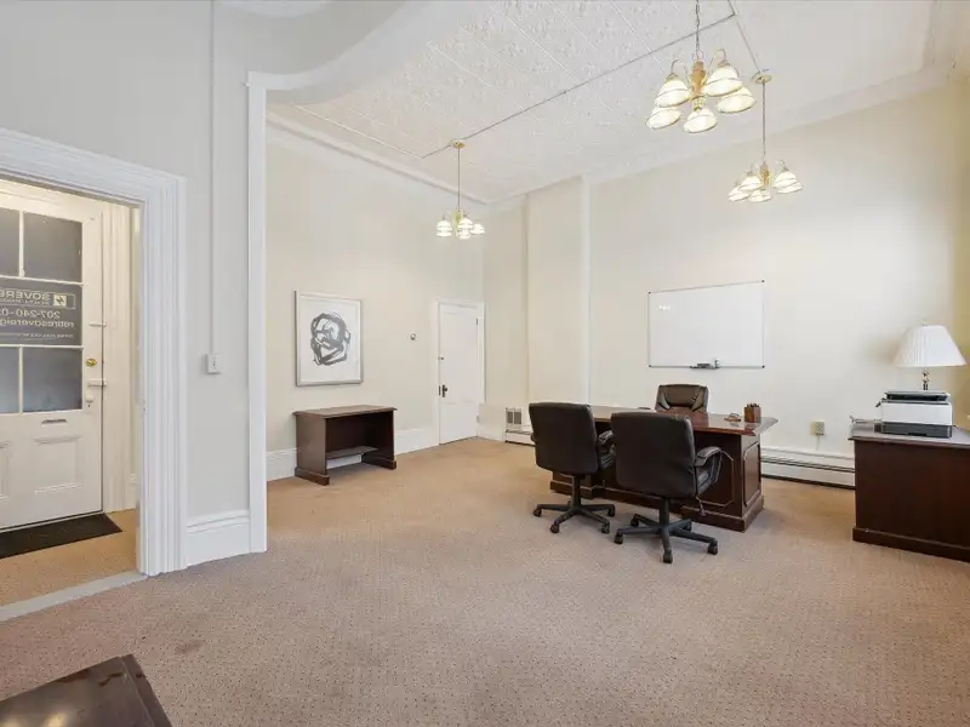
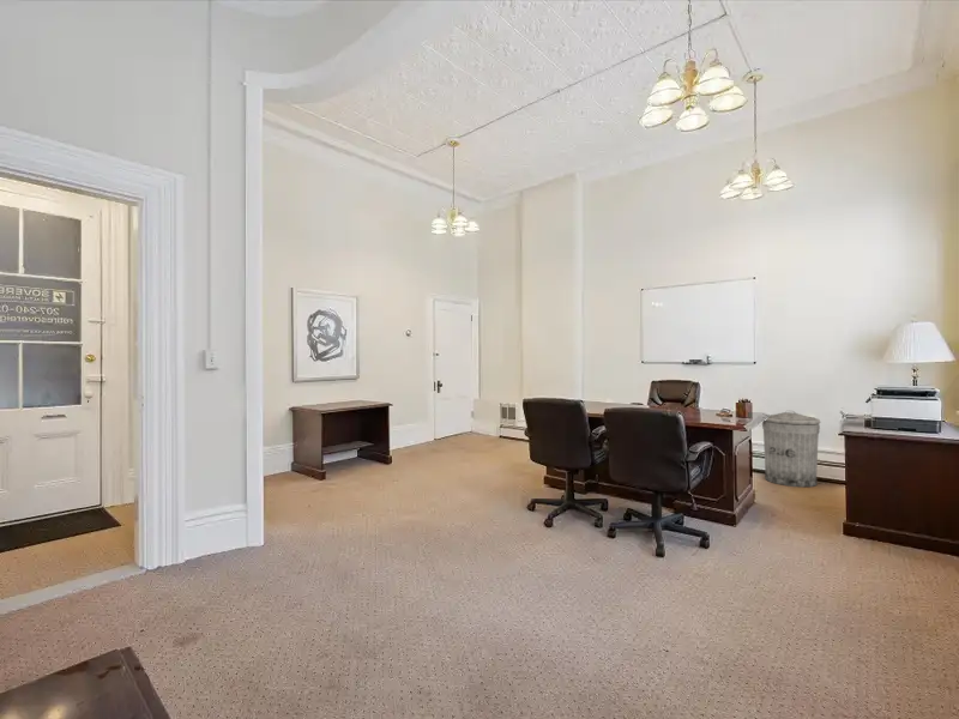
+ trash can [761,411,821,488]
